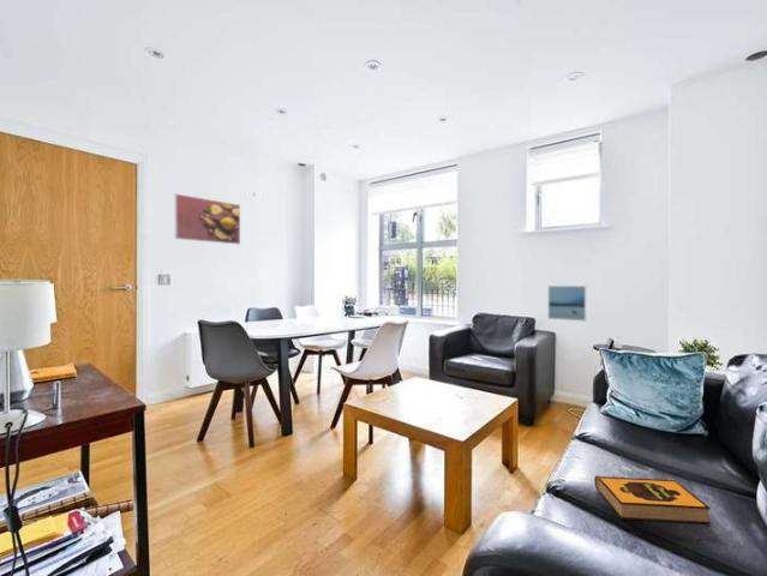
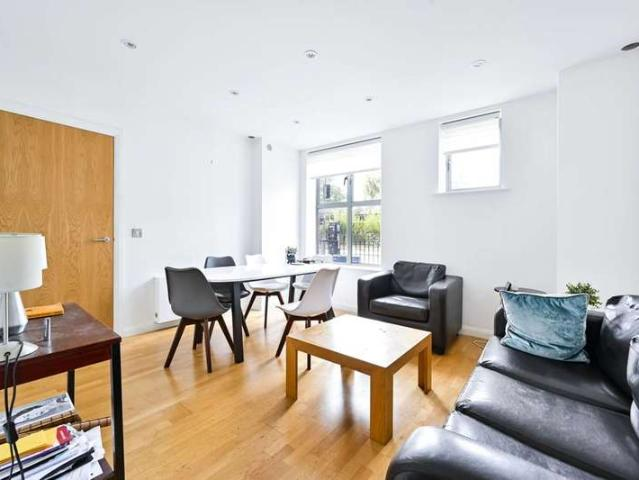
- hardback book [593,474,712,524]
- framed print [174,193,241,246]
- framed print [547,284,587,322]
